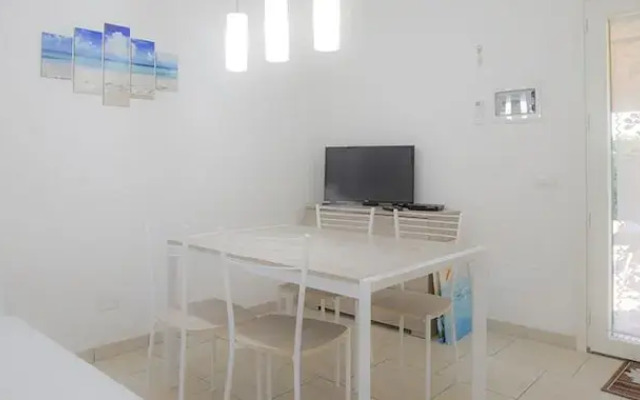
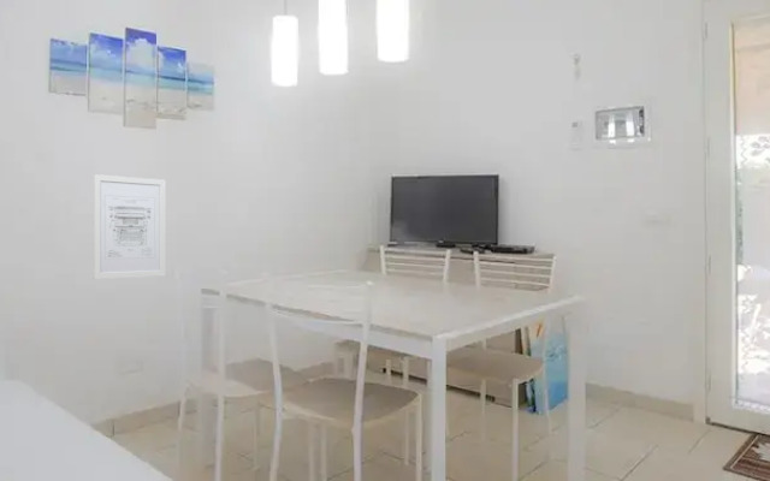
+ wall art [93,173,166,280]
